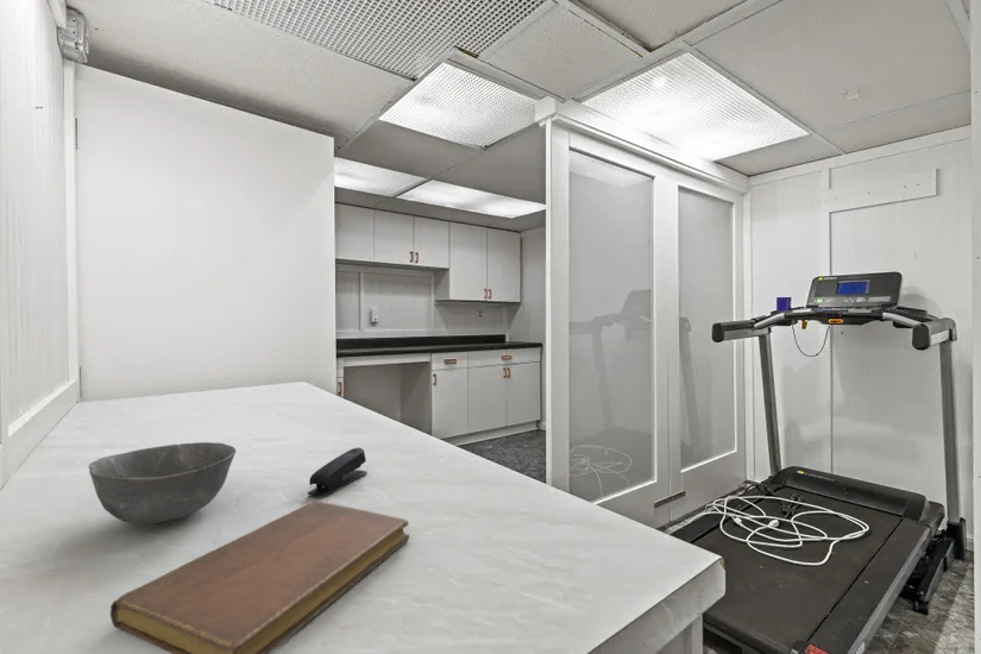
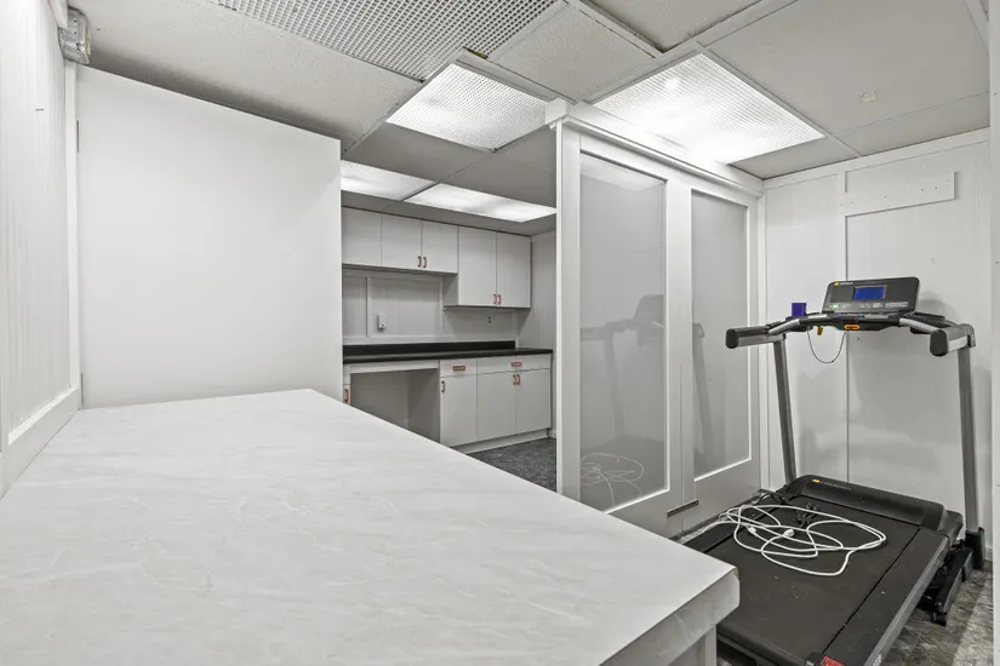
- notebook [109,501,410,654]
- bowl [88,441,237,526]
- stapler [307,447,369,497]
